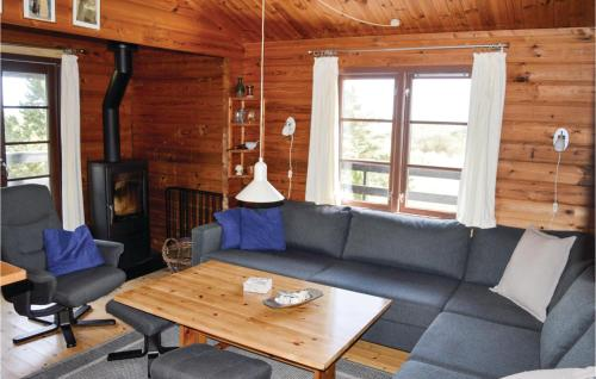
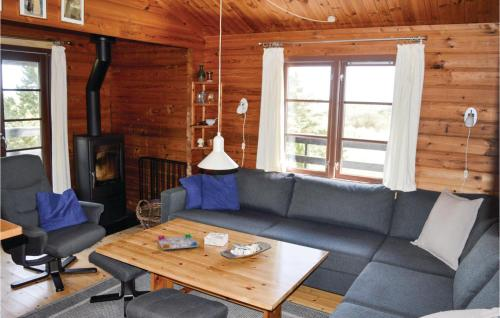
+ board game [157,233,199,251]
